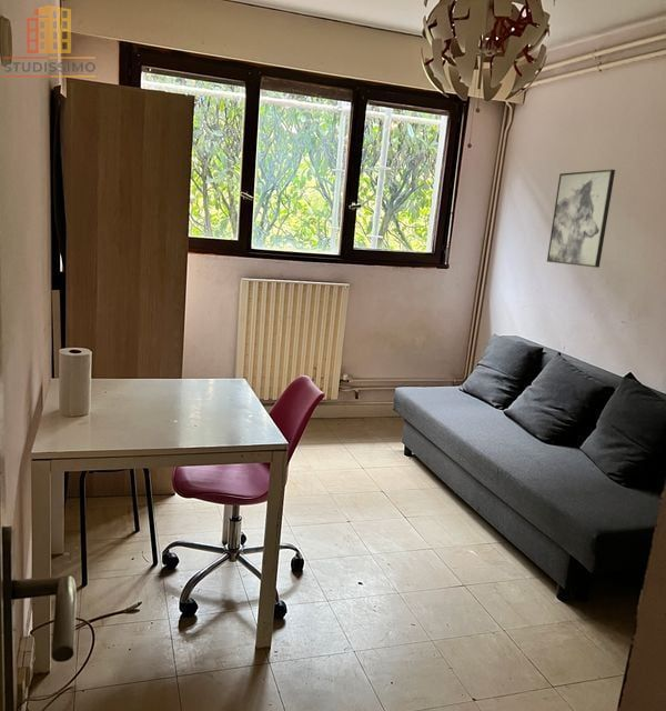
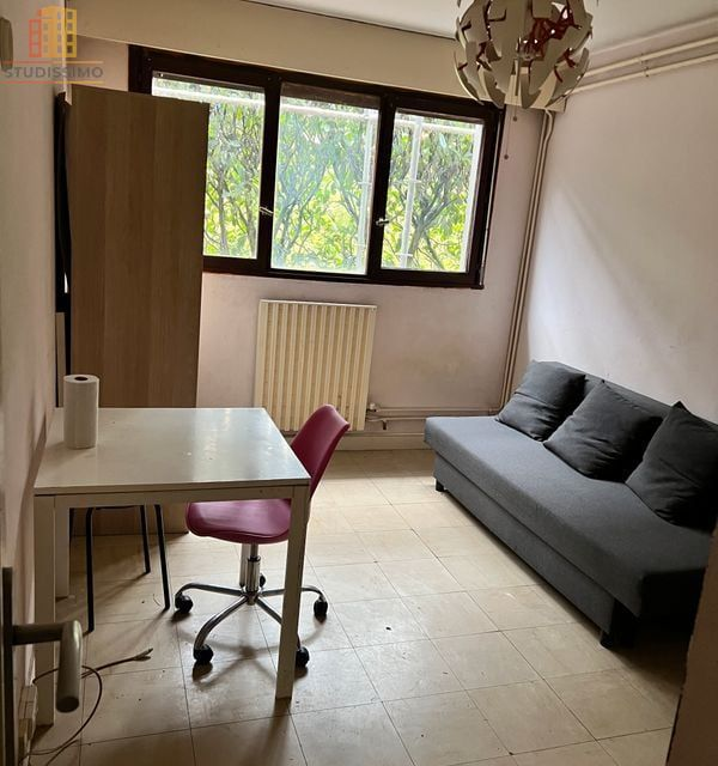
- wall art [546,169,616,269]
